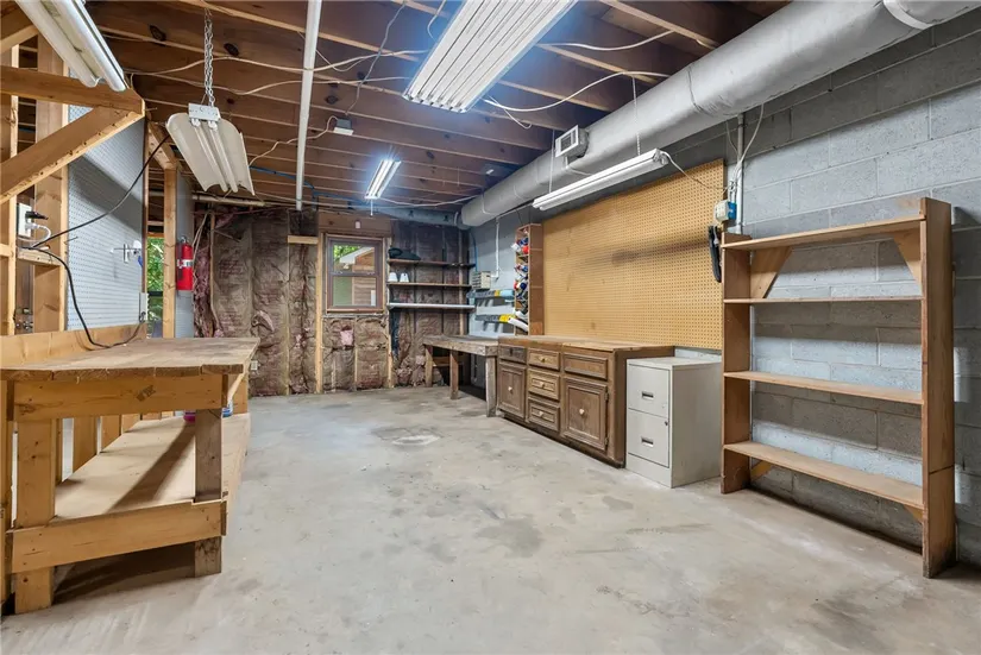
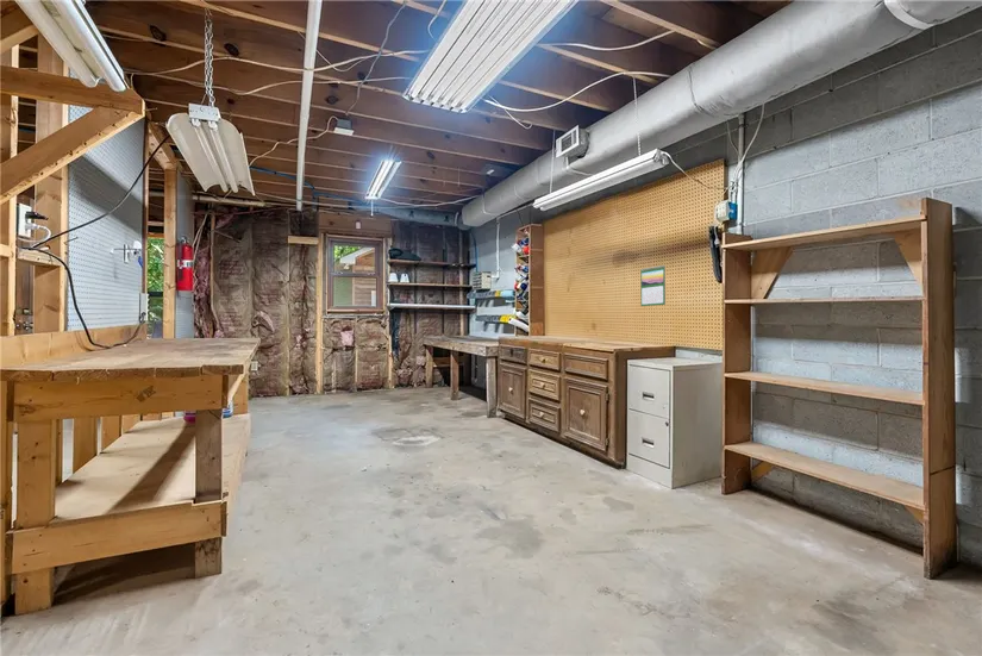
+ calendar [639,264,667,307]
